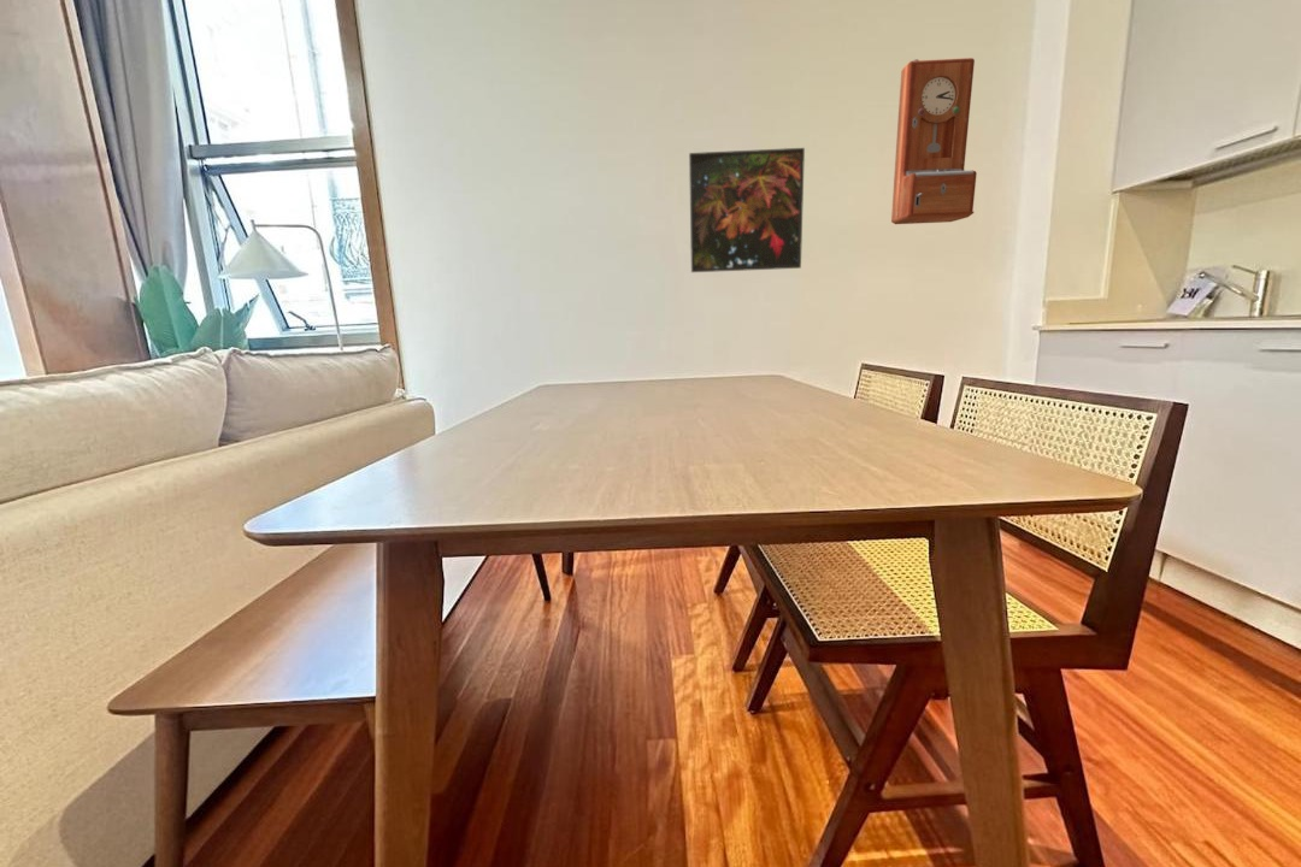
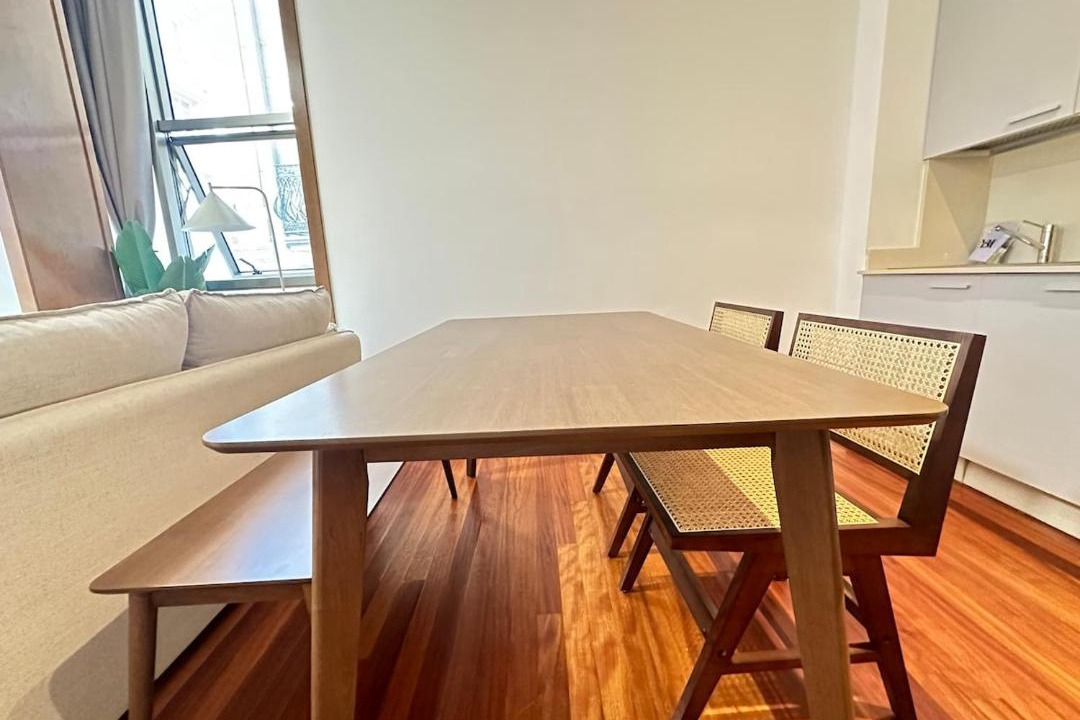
- time clock [890,57,978,225]
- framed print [688,147,806,273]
